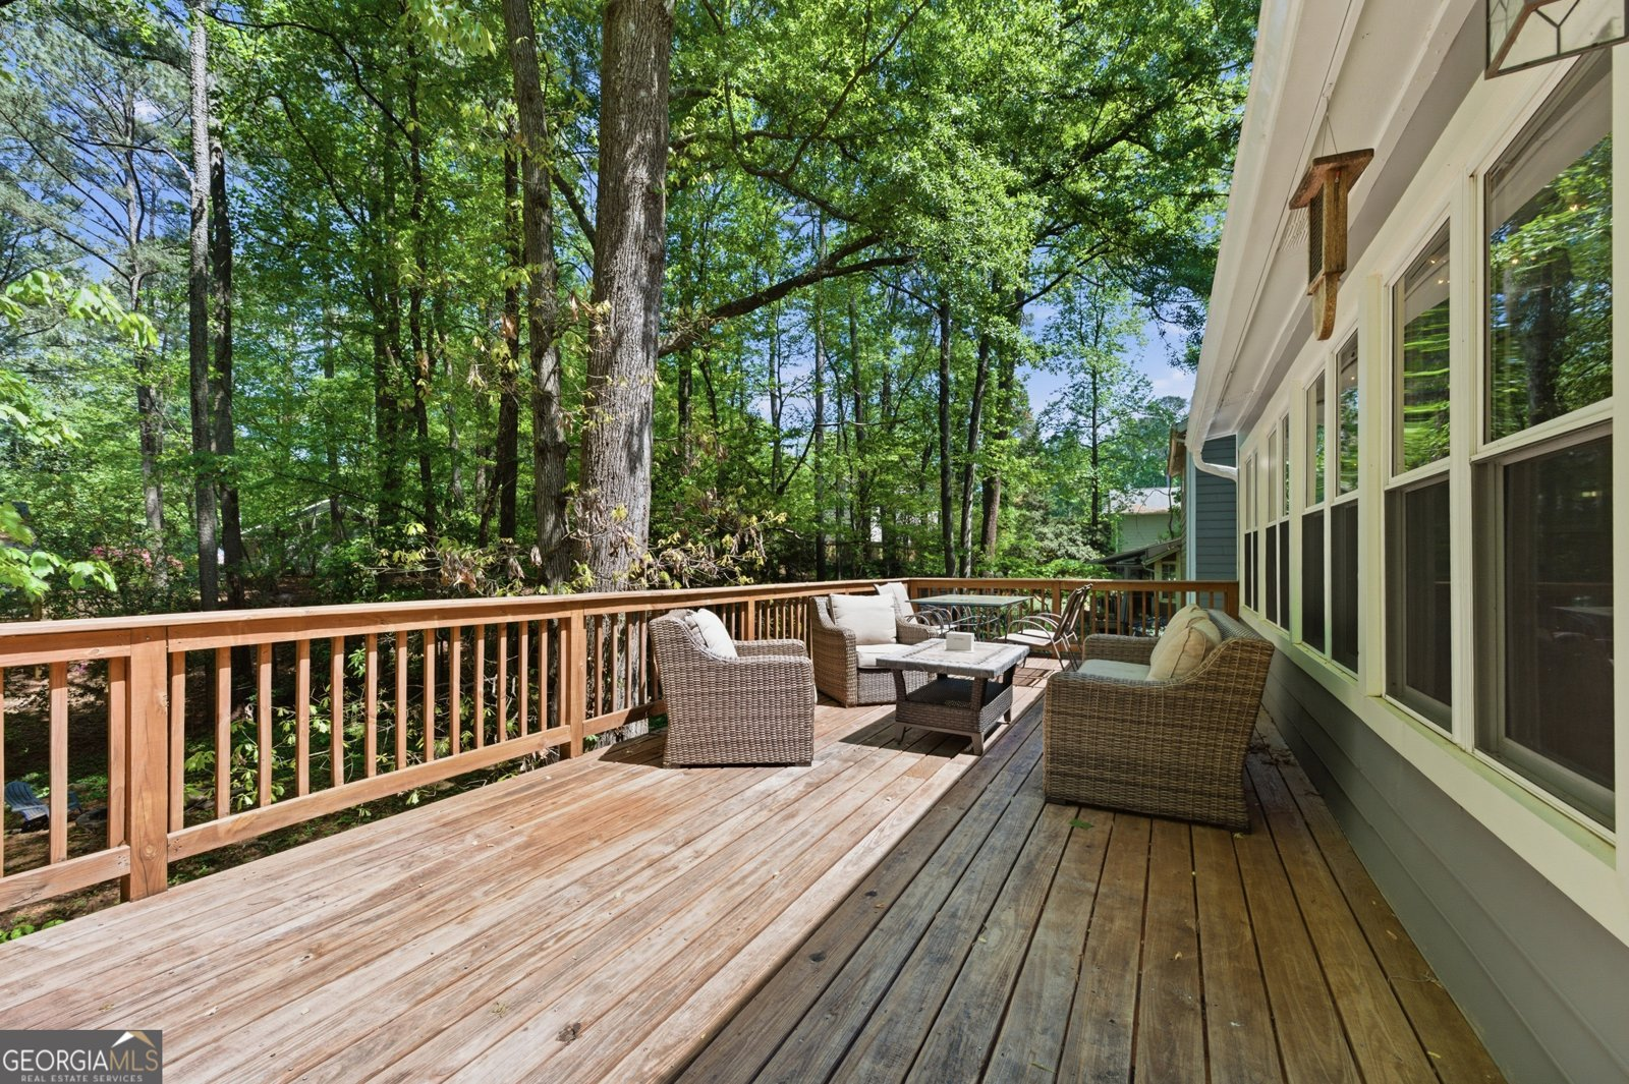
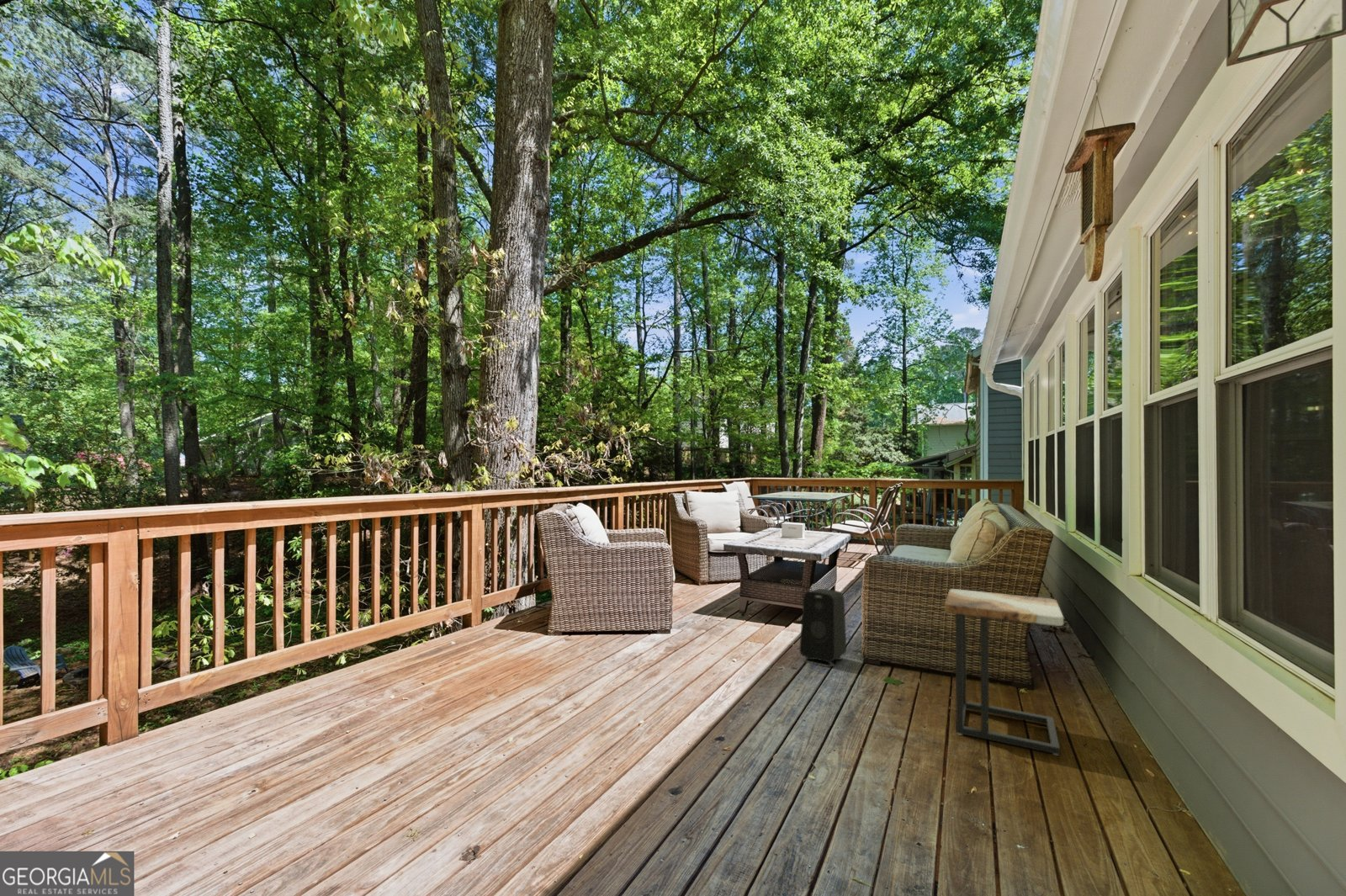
+ speaker [798,588,847,668]
+ side table [944,588,1064,756]
